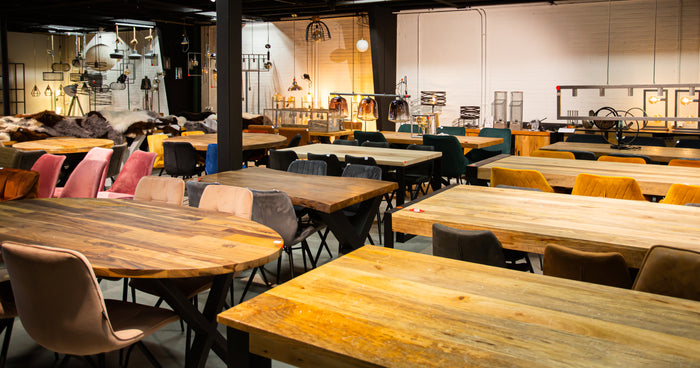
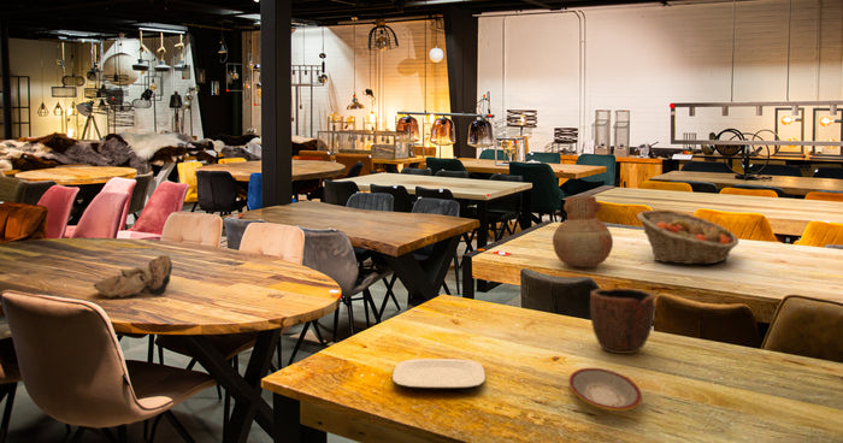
+ plate [391,358,487,390]
+ fruit basket [636,208,739,265]
+ bowl [589,288,655,355]
+ animal skull [92,254,173,299]
+ vase [552,195,614,268]
+ plate [568,367,643,412]
